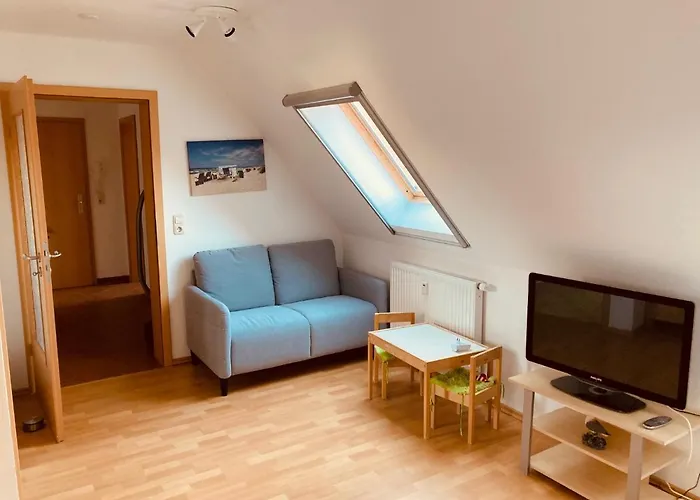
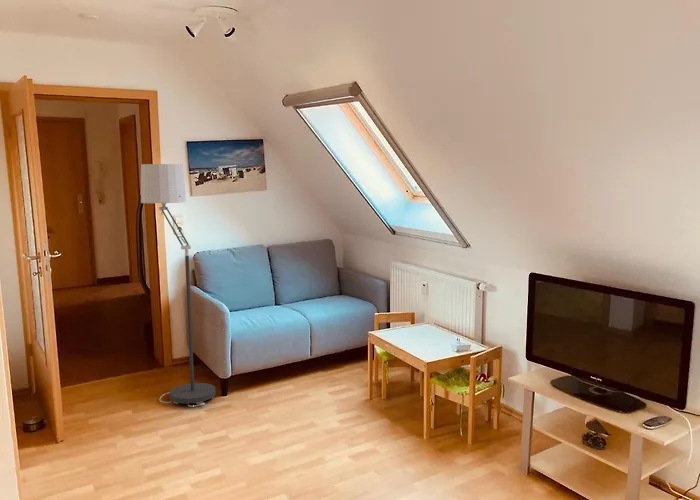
+ floor lamp [139,163,217,408]
